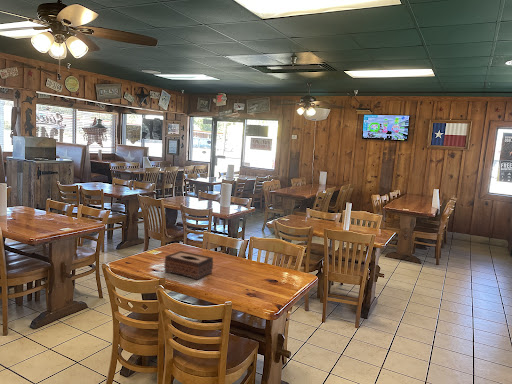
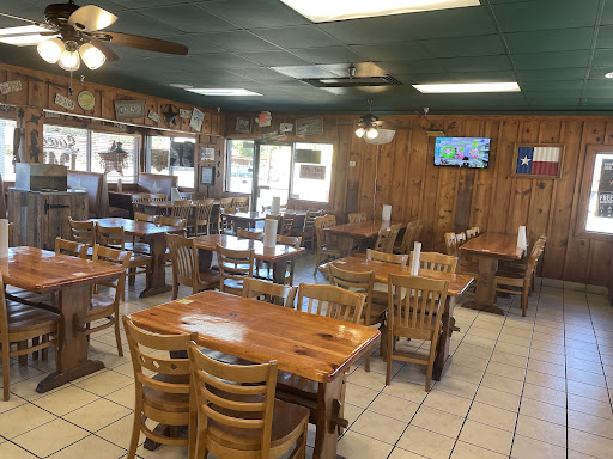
- tissue box [163,250,214,281]
